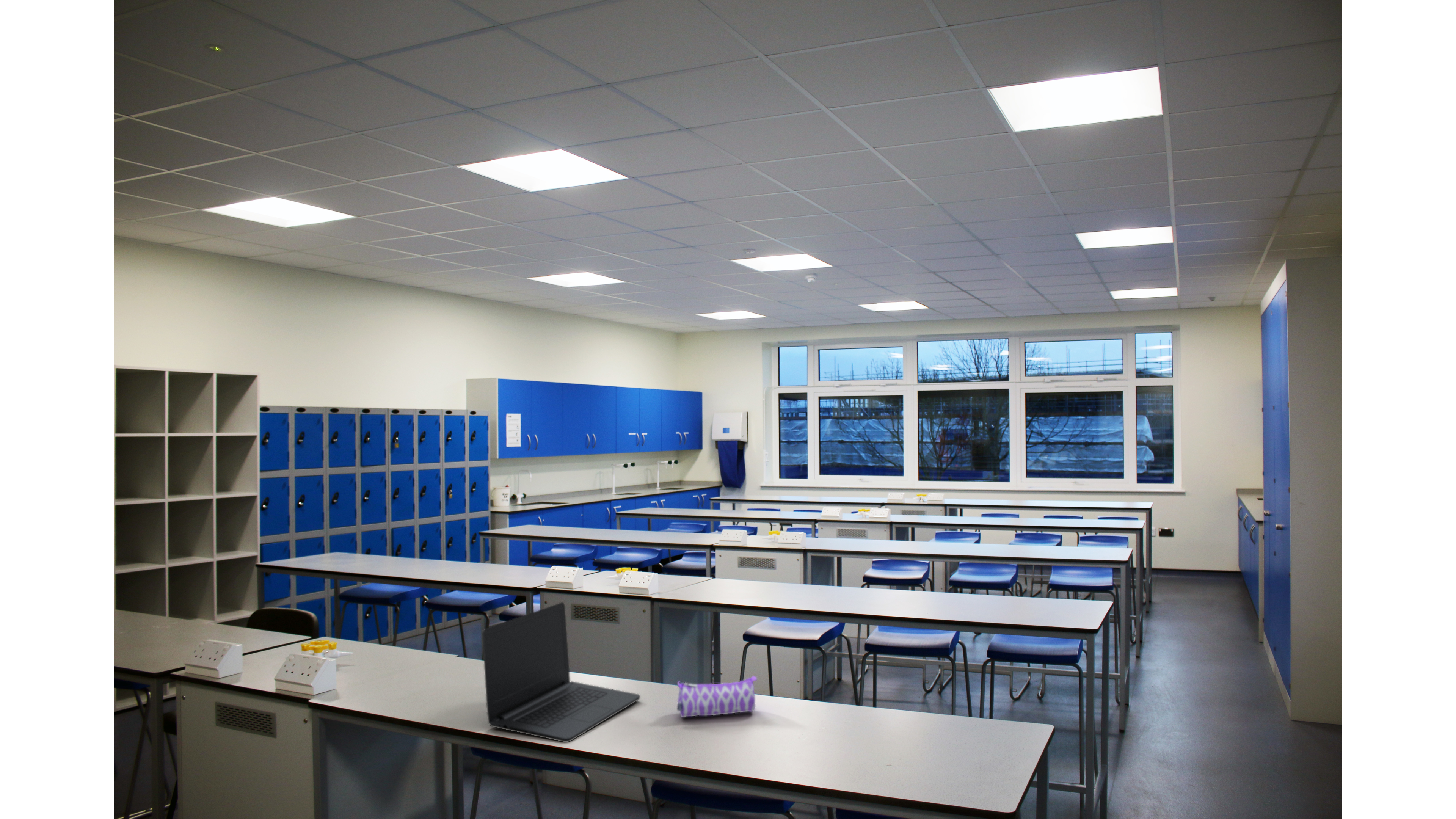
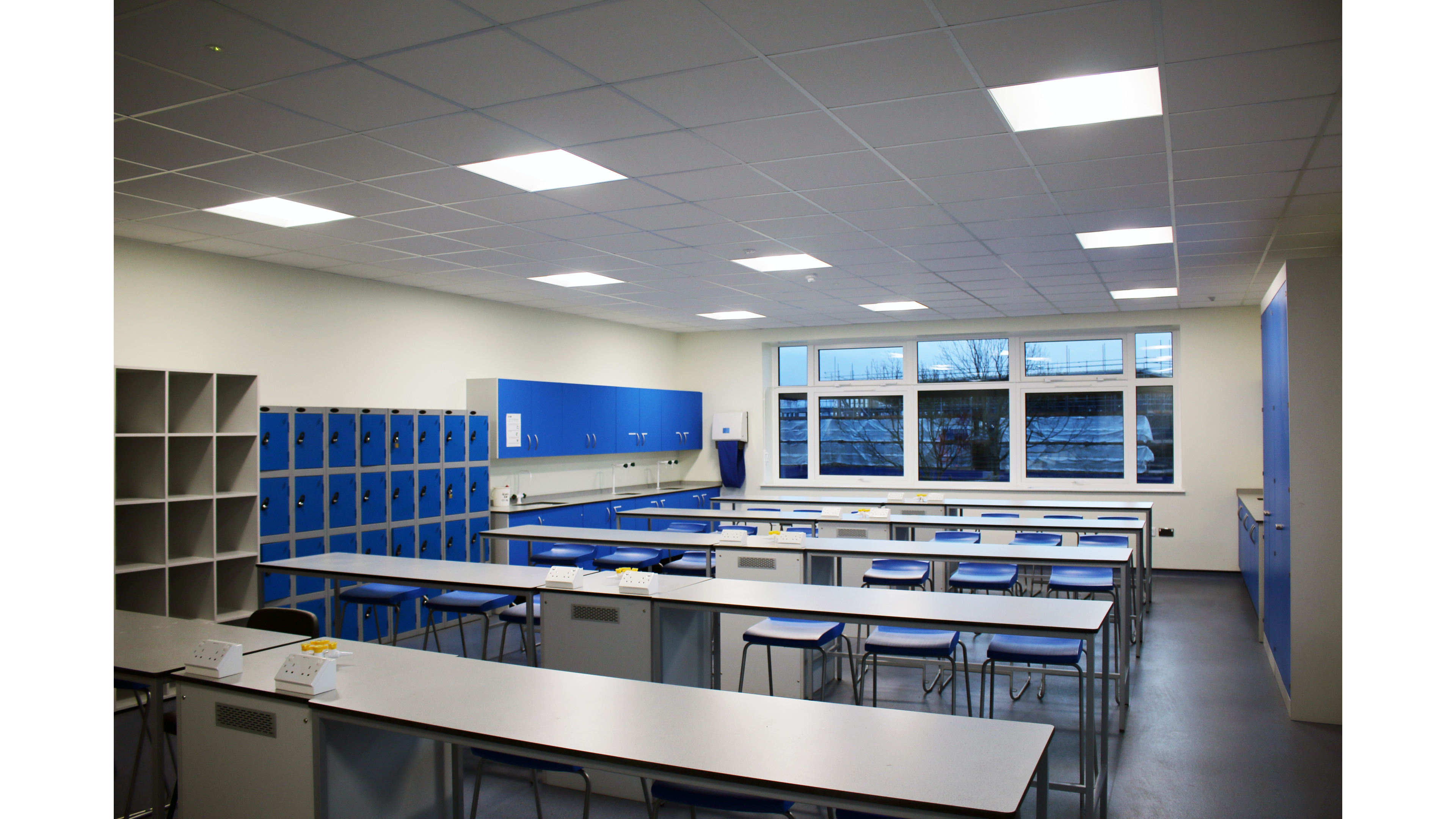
- pencil case [677,676,758,718]
- laptop [482,602,640,742]
